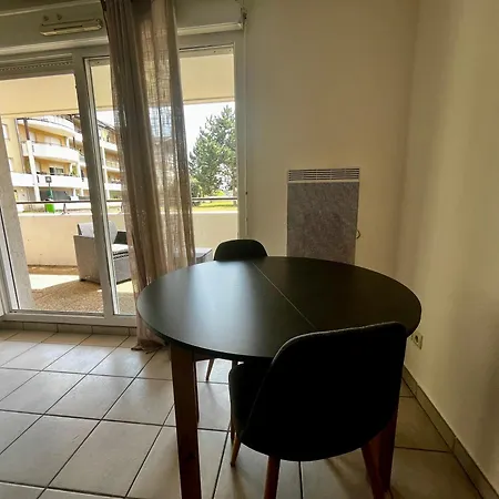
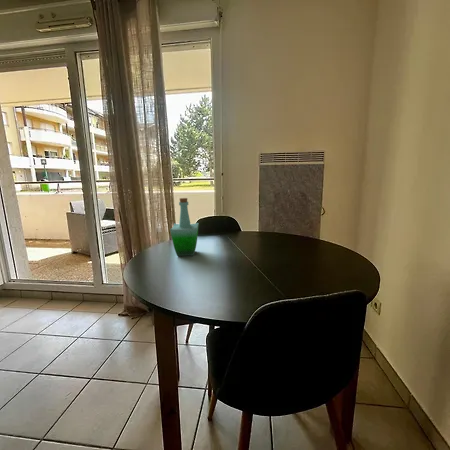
+ bottle [169,197,200,257]
